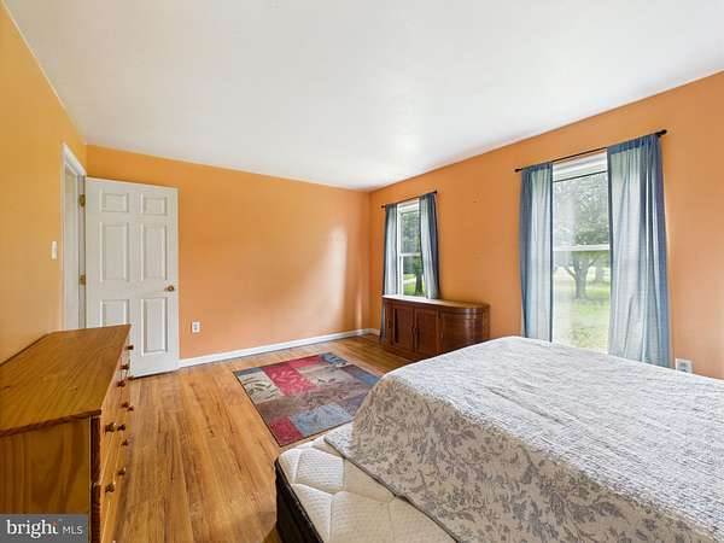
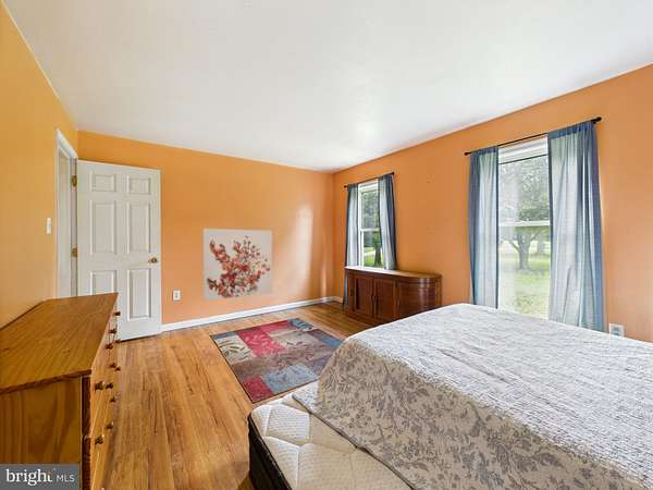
+ wall art [202,228,273,302]
